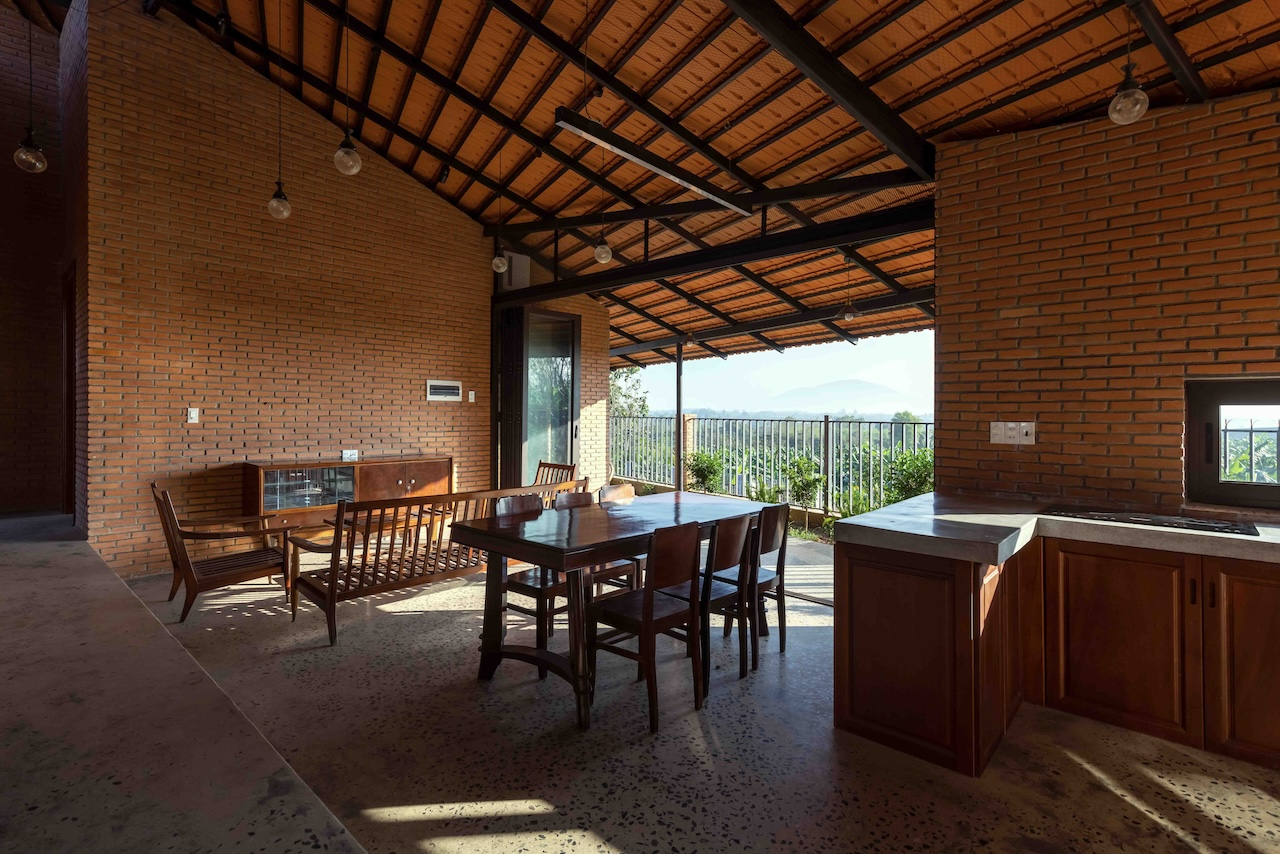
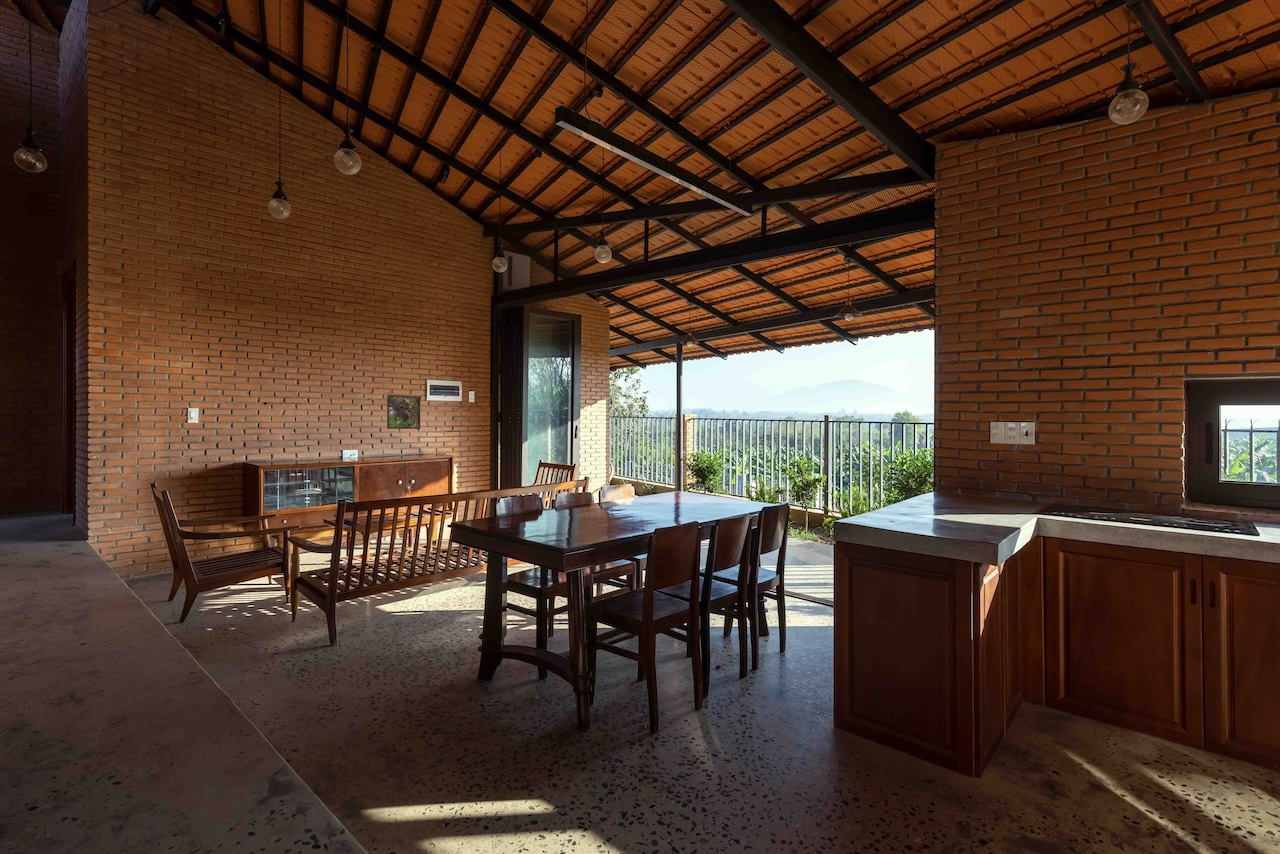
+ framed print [386,394,421,430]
